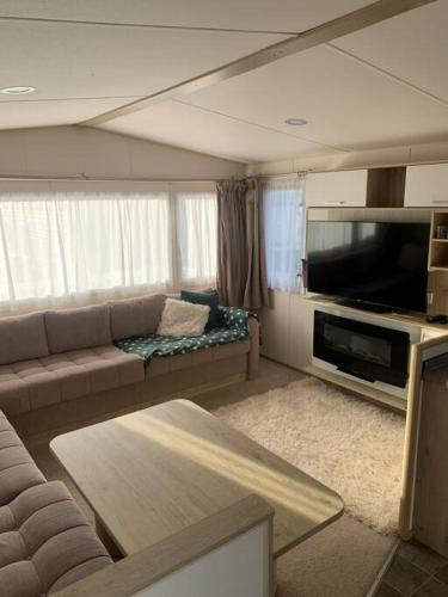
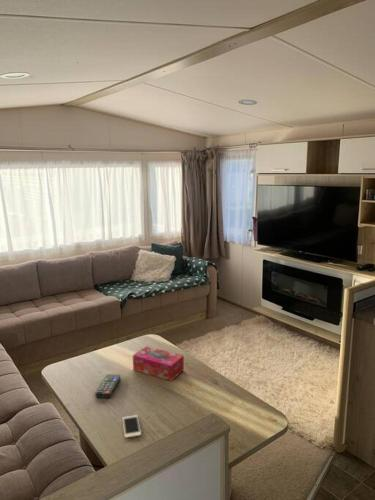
+ tissue box [132,345,185,382]
+ remote control [94,373,121,399]
+ cell phone [122,414,142,439]
